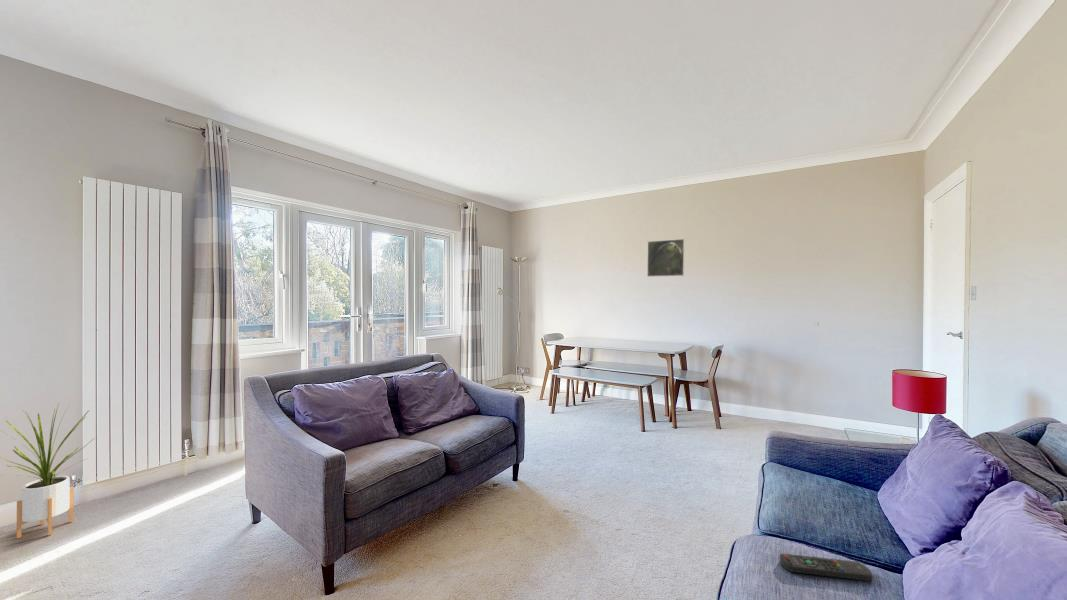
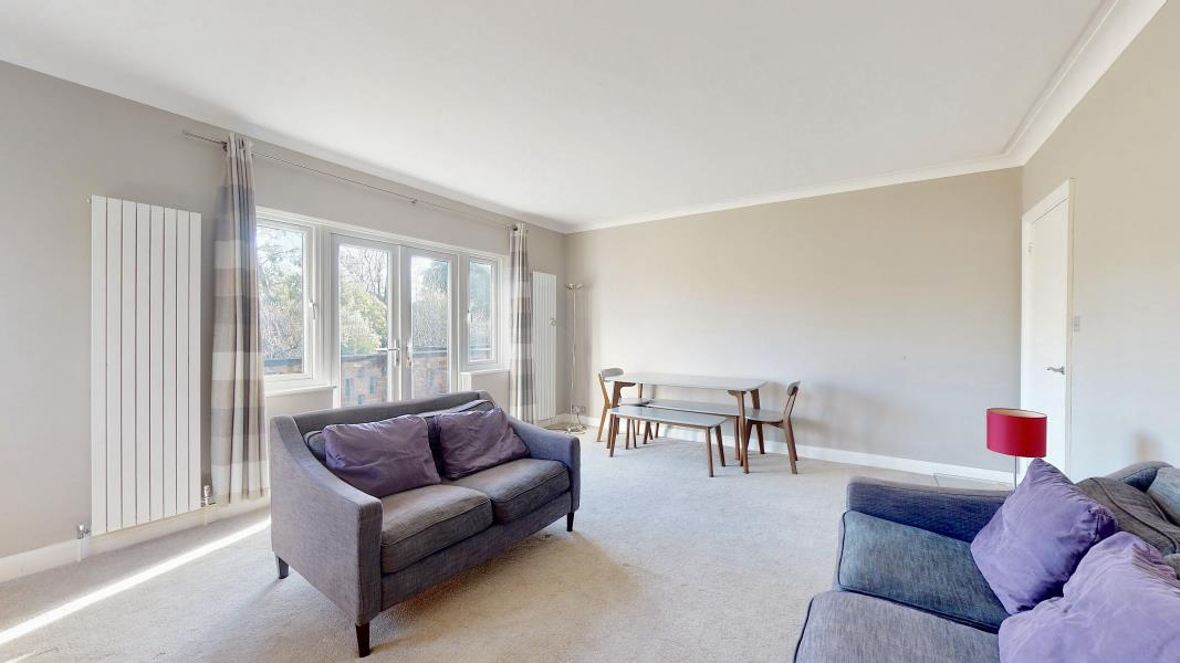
- house plant [0,403,94,539]
- remote control [779,552,874,582]
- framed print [646,238,686,278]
